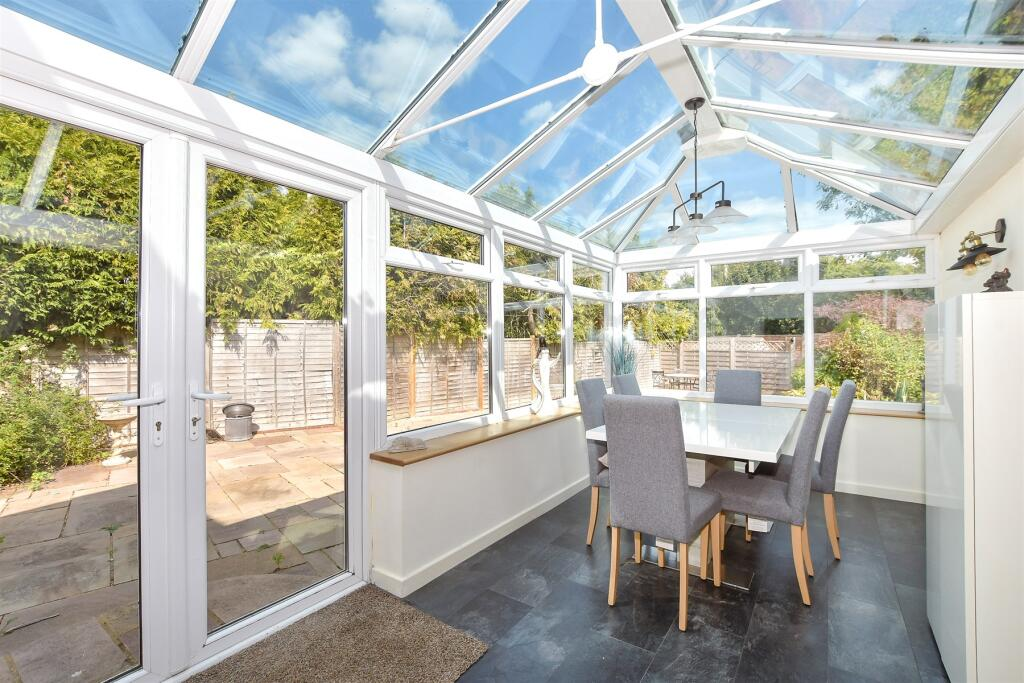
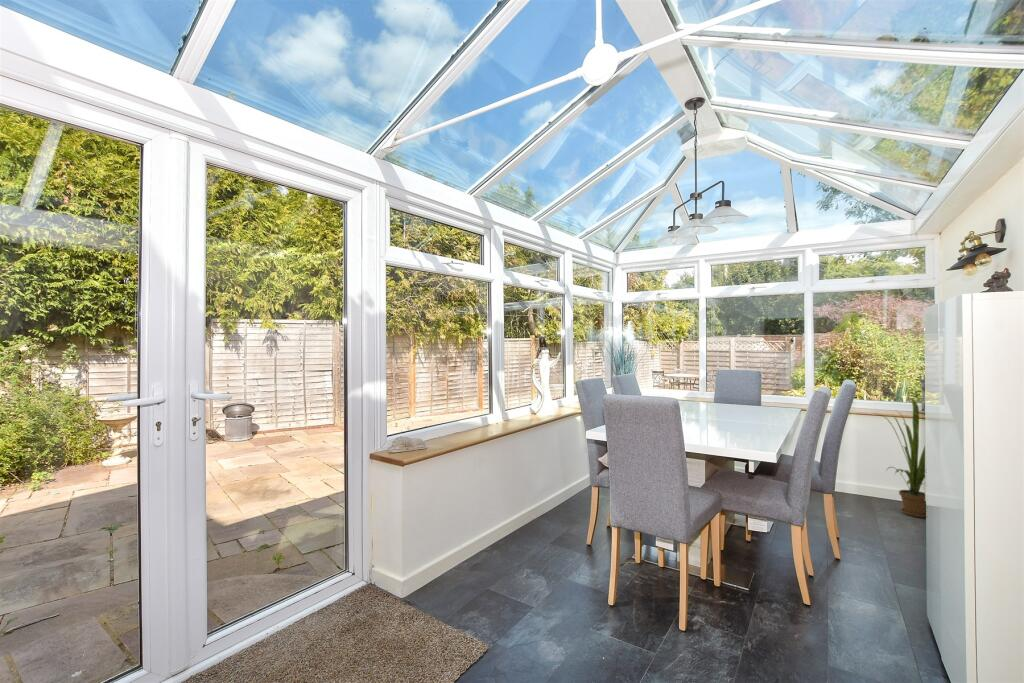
+ house plant [874,397,927,519]
